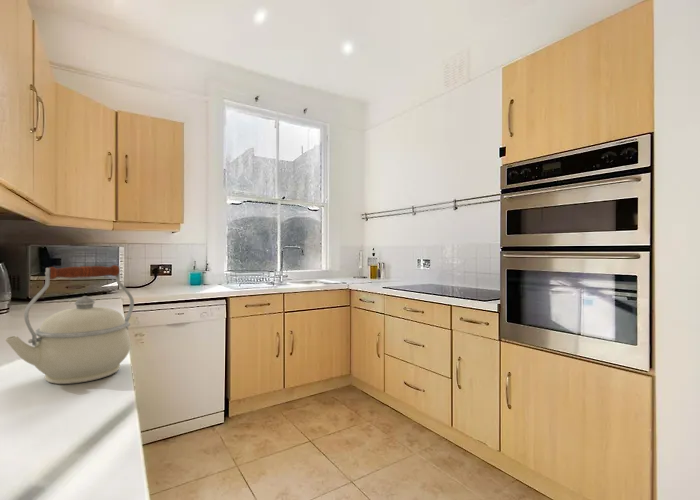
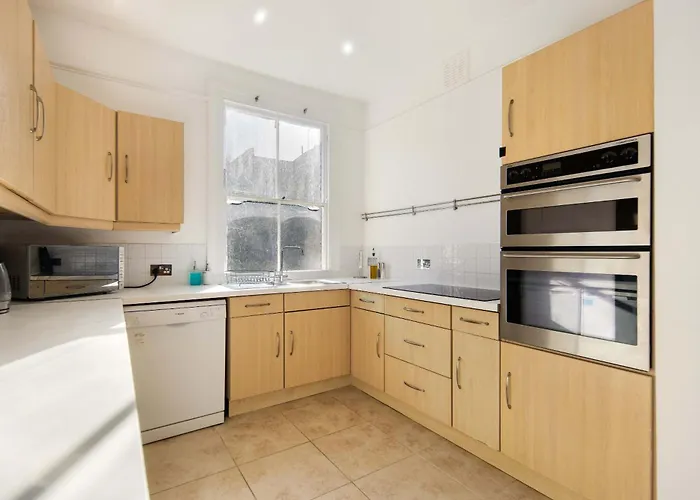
- kettle [4,264,135,385]
